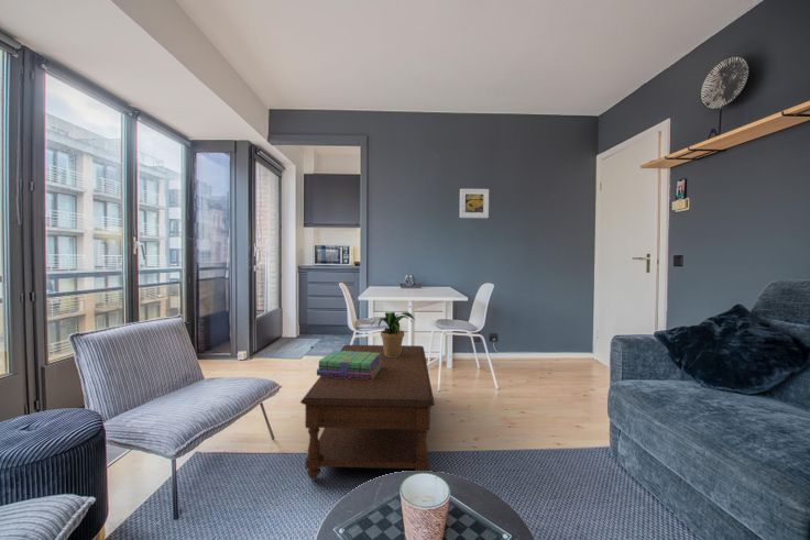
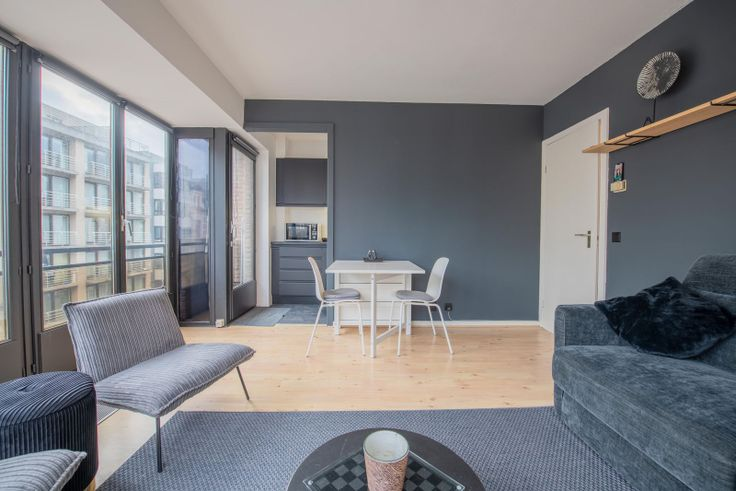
- potted plant [370,311,417,356]
- stack of books [316,350,381,379]
- coffee table [299,344,436,481]
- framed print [459,188,490,219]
